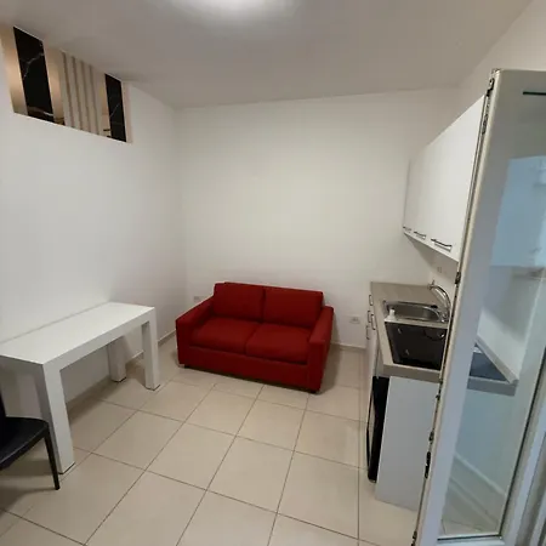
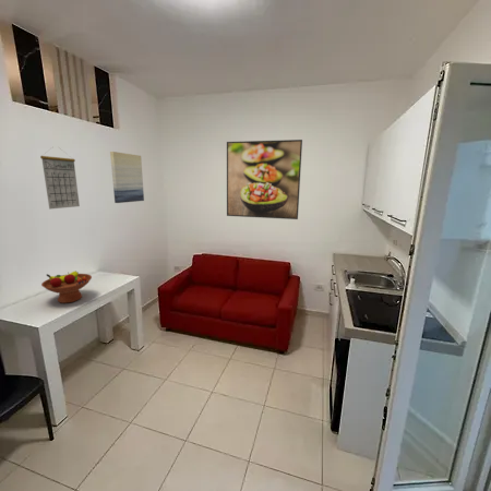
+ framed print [226,139,303,220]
+ wall art [109,151,145,204]
+ fruit bowl [40,270,93,304]
+ calendar [39,147,81,211]
